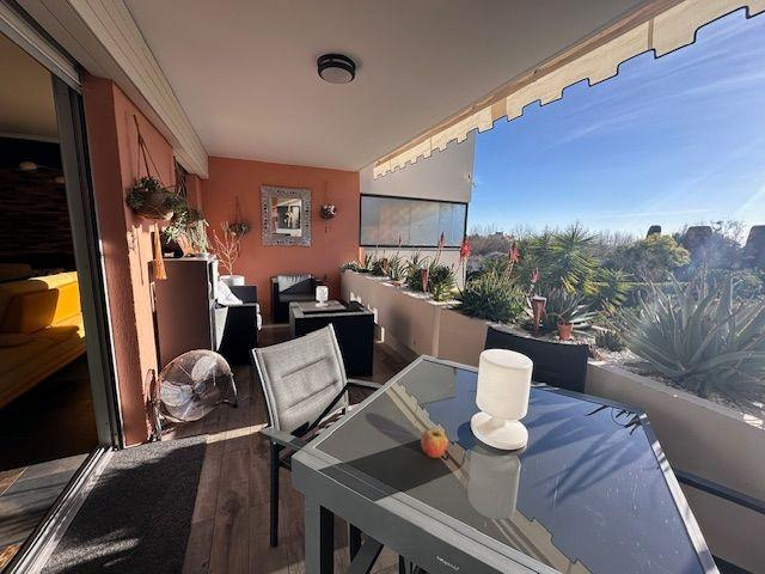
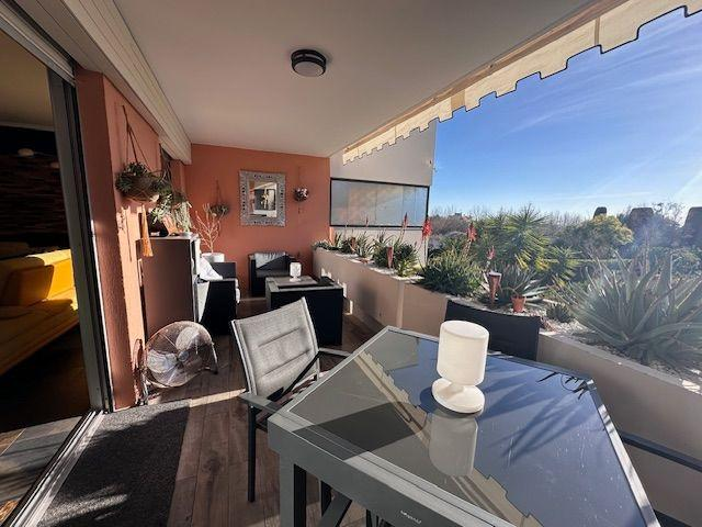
- fruit [420,427,449,458]
